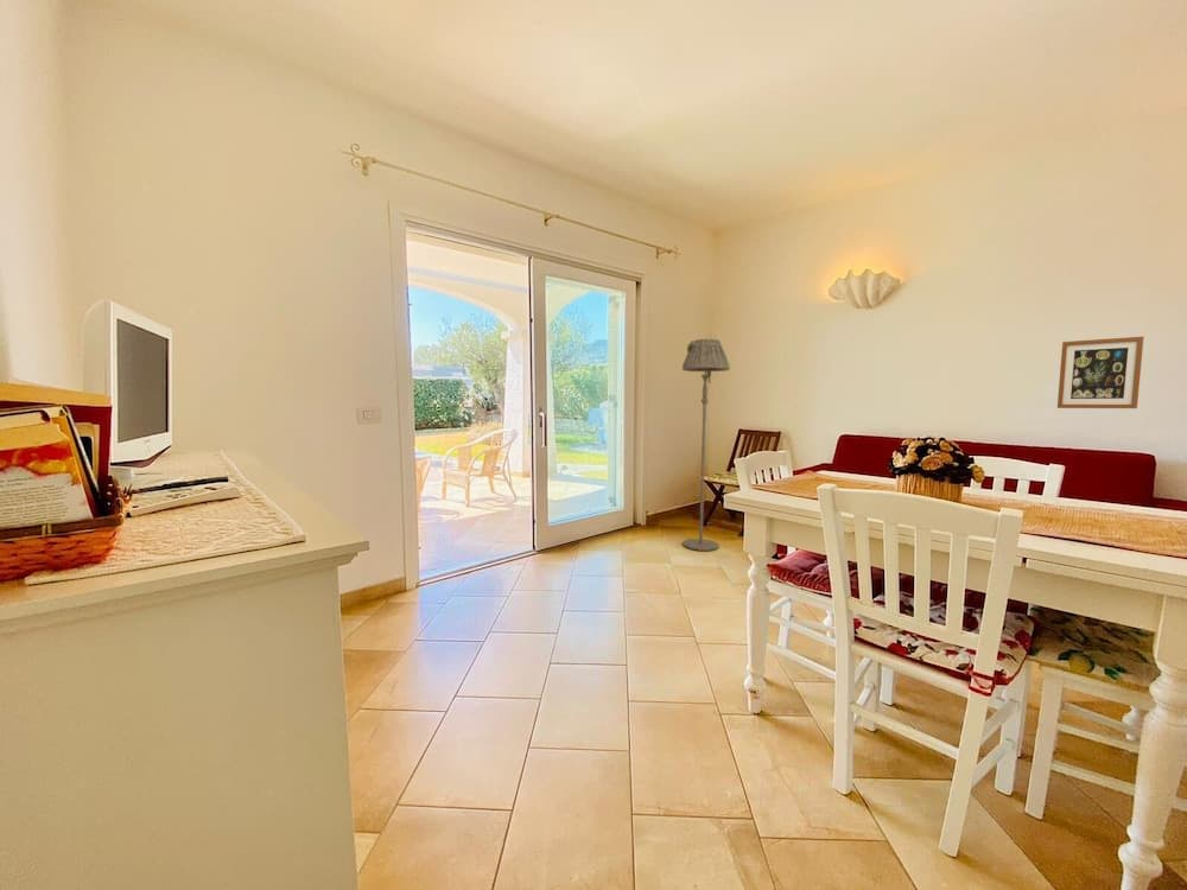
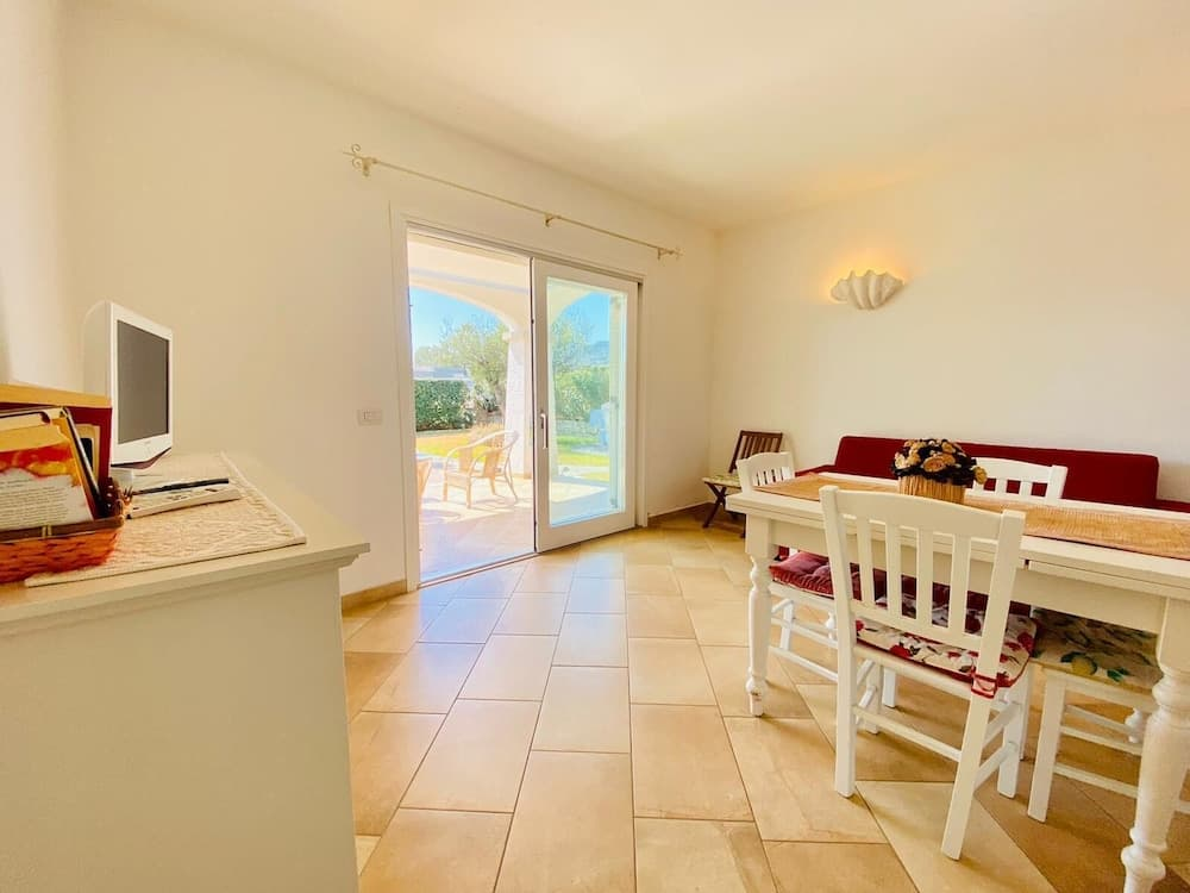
- wall art [1056,336,1144,409]
- floor lamp [681,338,731,552]
